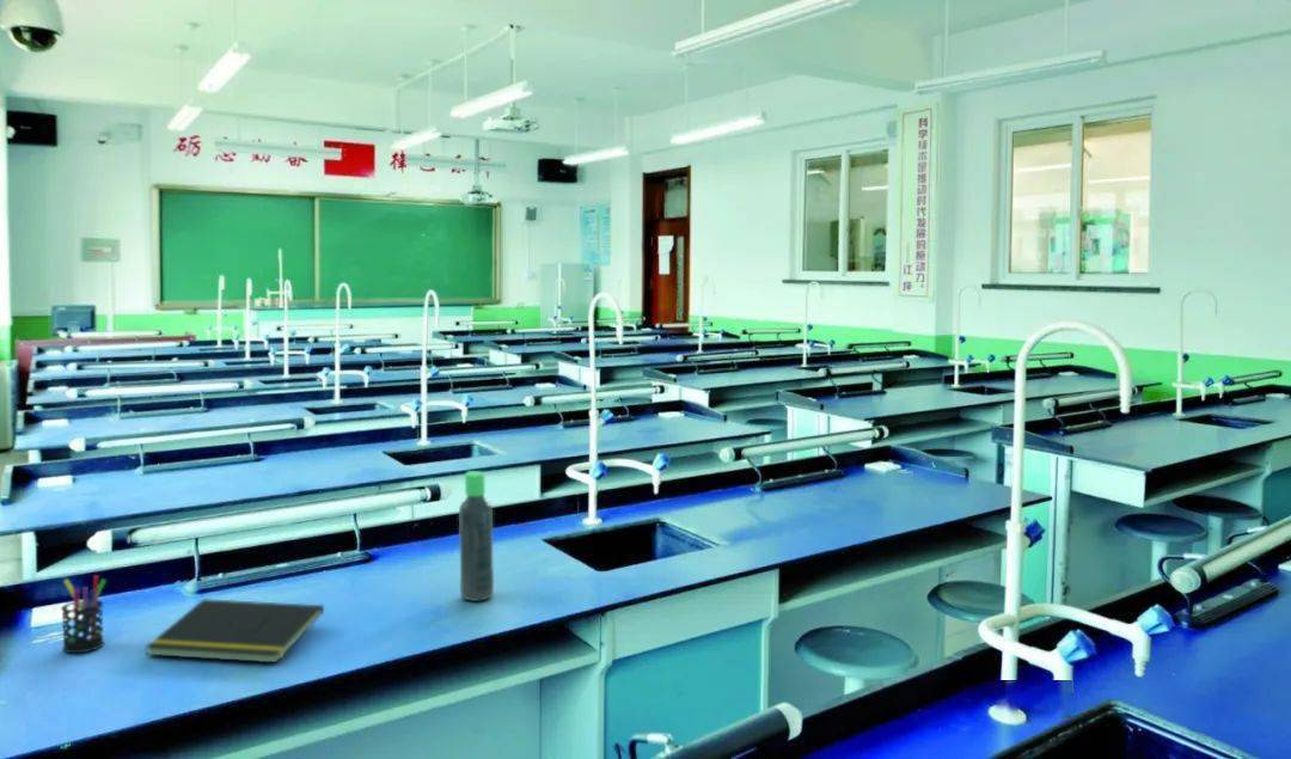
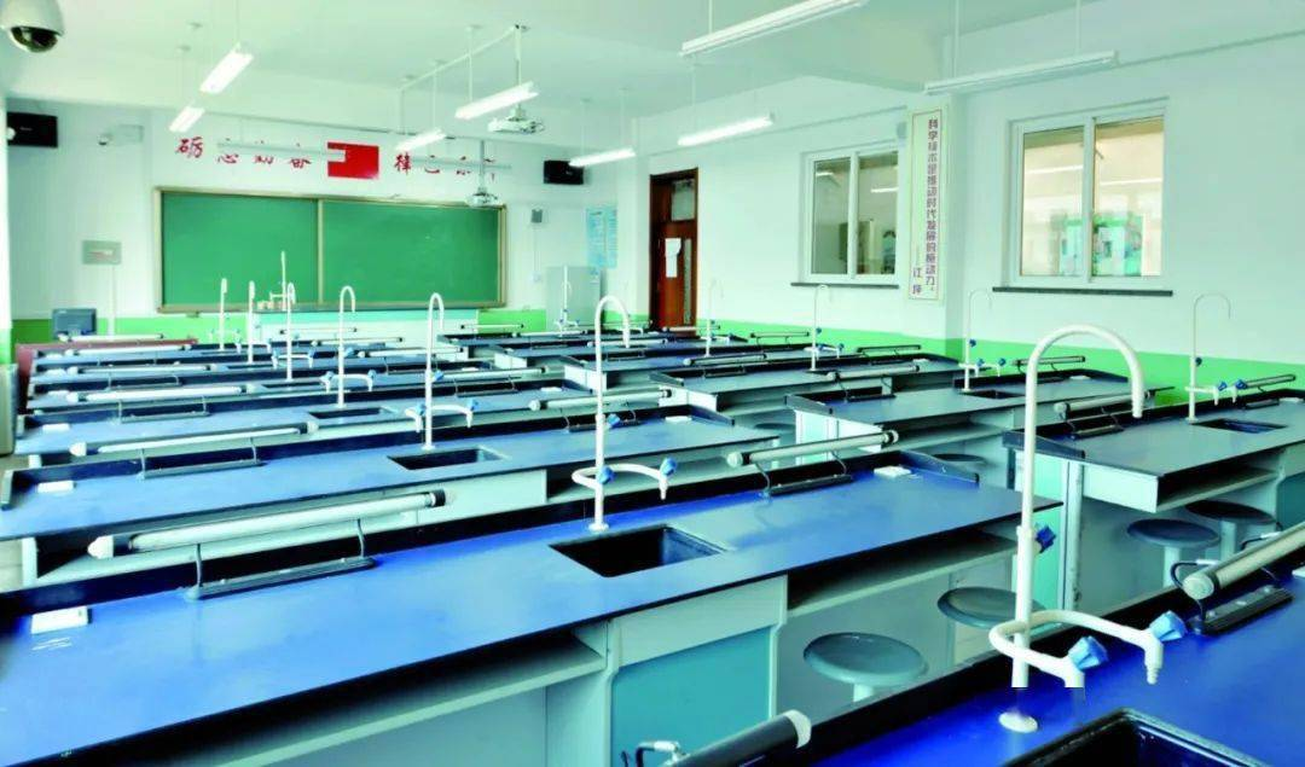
- pen holder [60,574,108,654]
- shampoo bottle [458,470,495,602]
- notepad [143,598,325,663]
